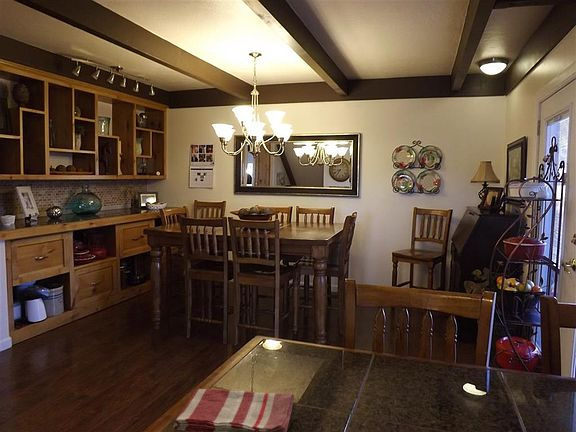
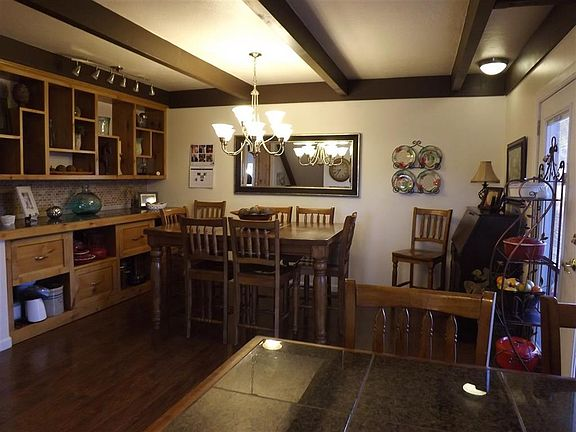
- dish towel [172,388,295,432]
